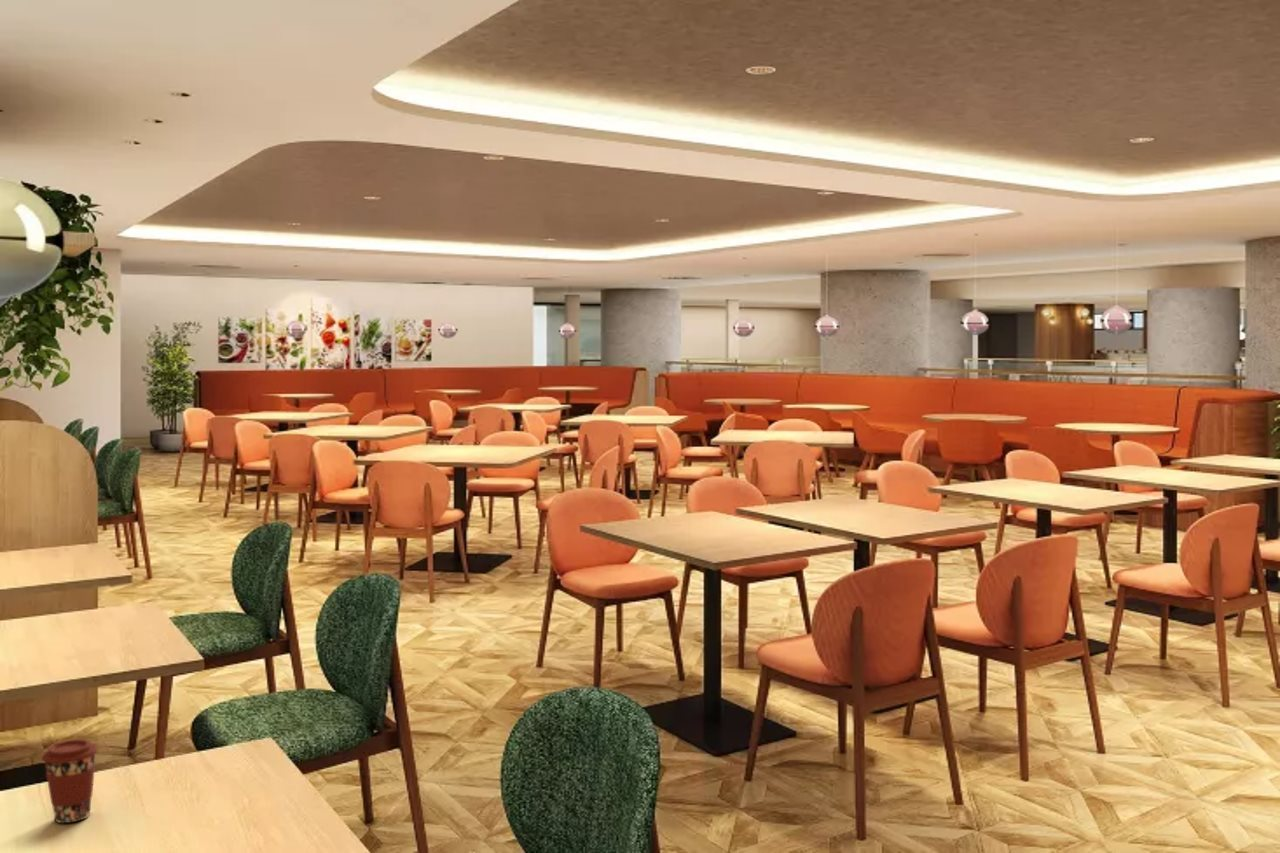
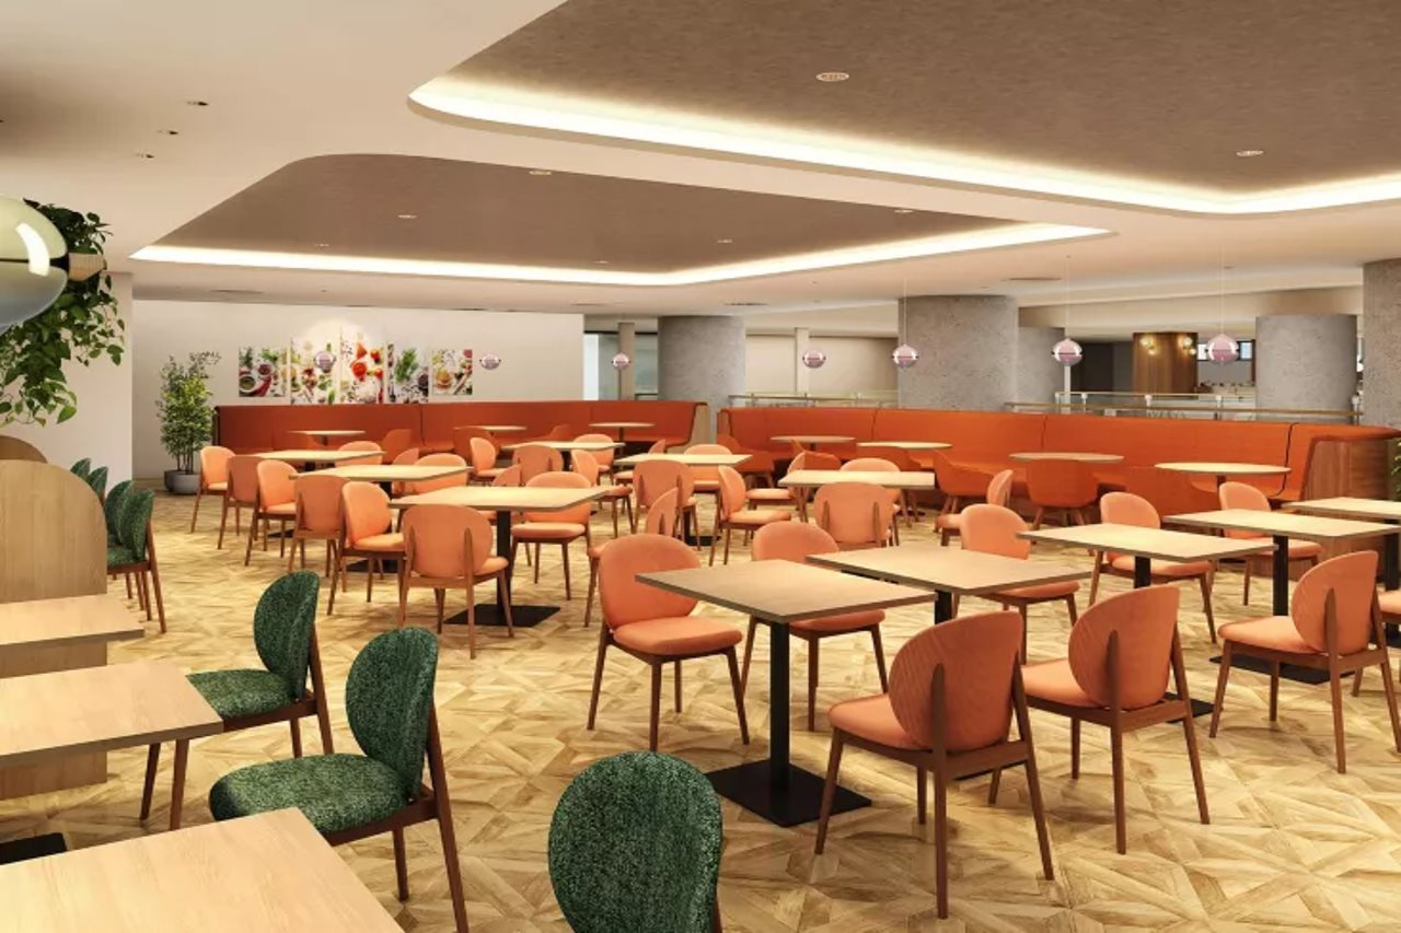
- coffee cup [40,738,99,824]
